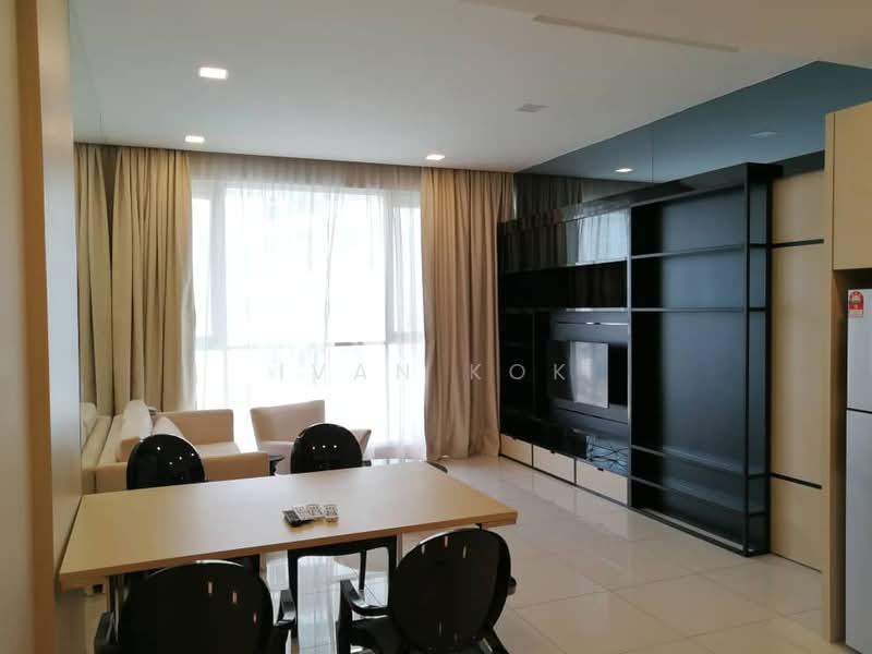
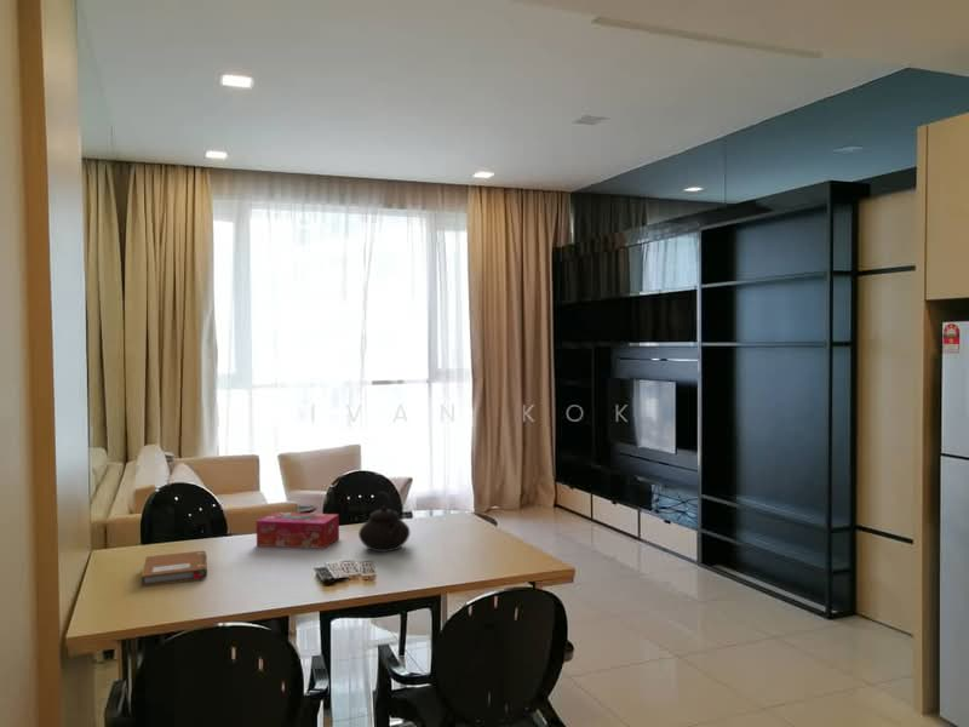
+ notebook [141,550,208,588]
+ tissue box [254,511,340,550]
+ teapot [357,491,411,553]
